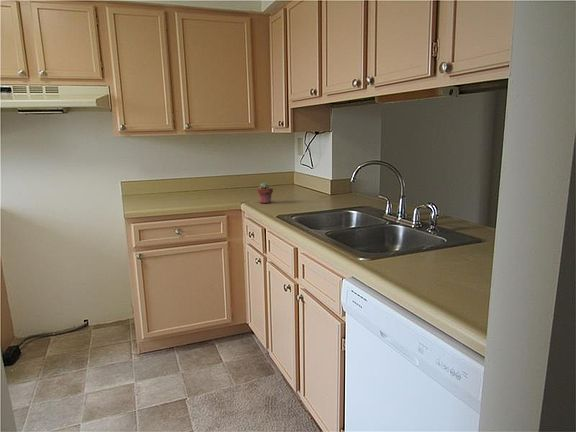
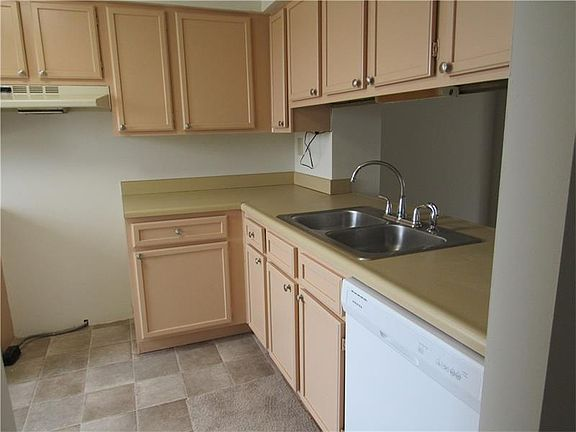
- potted succulent [257,182,274,204]
